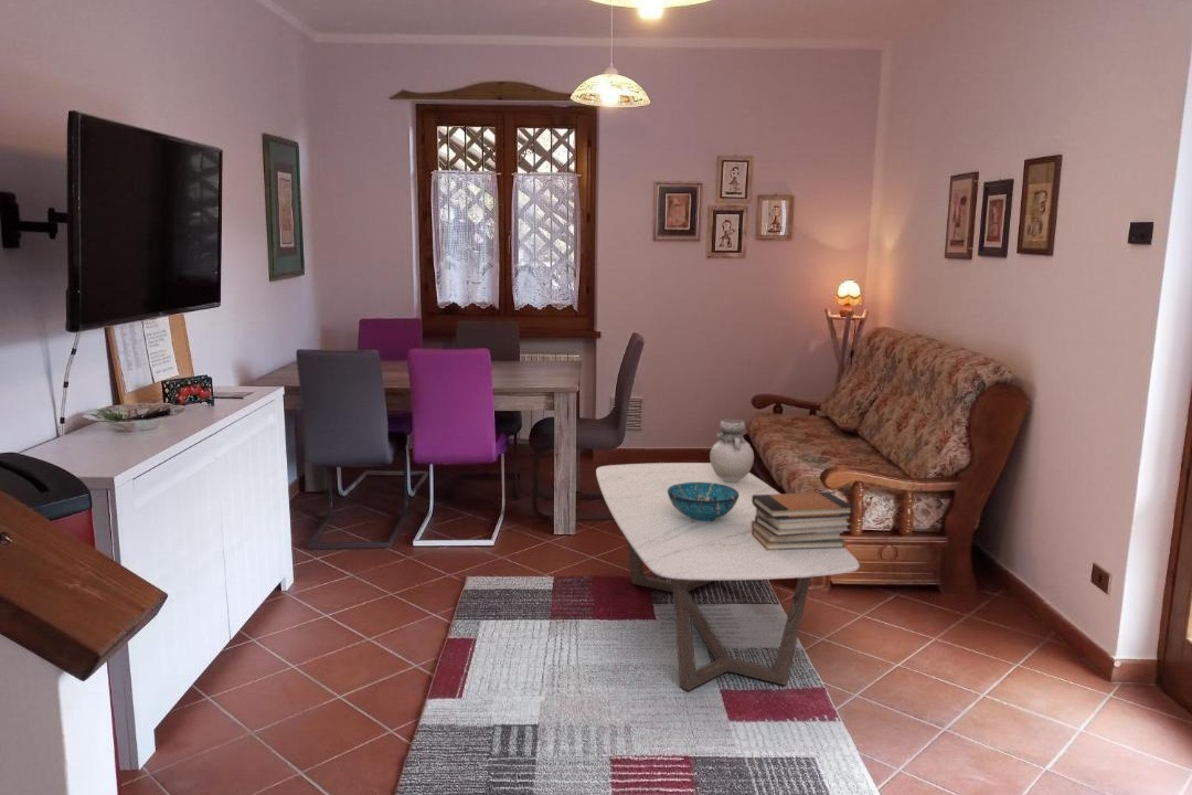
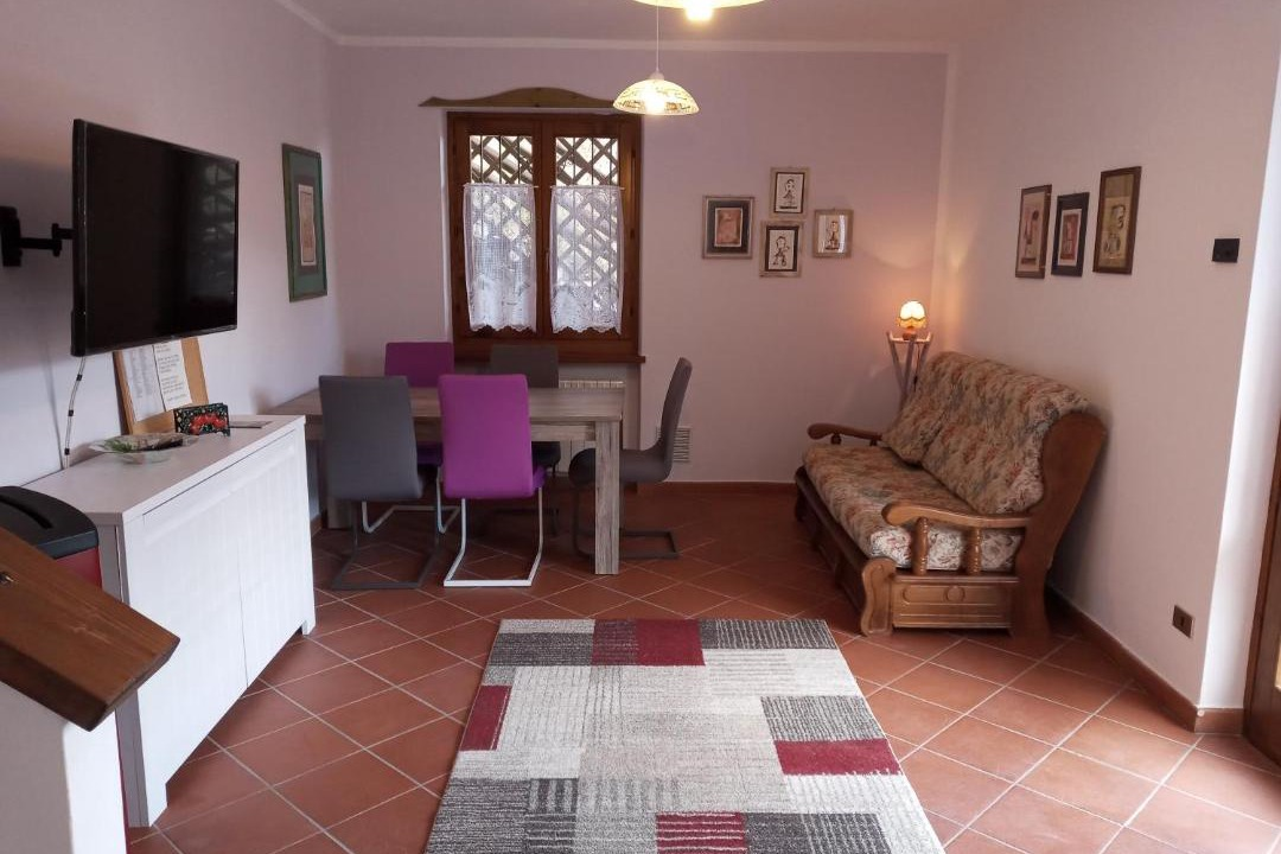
- coffee table [595,462,861,691]
- decorative bowl [668,483,739,522]
- vase [709,418,755,481]
- book stack [752,491,854,550]
